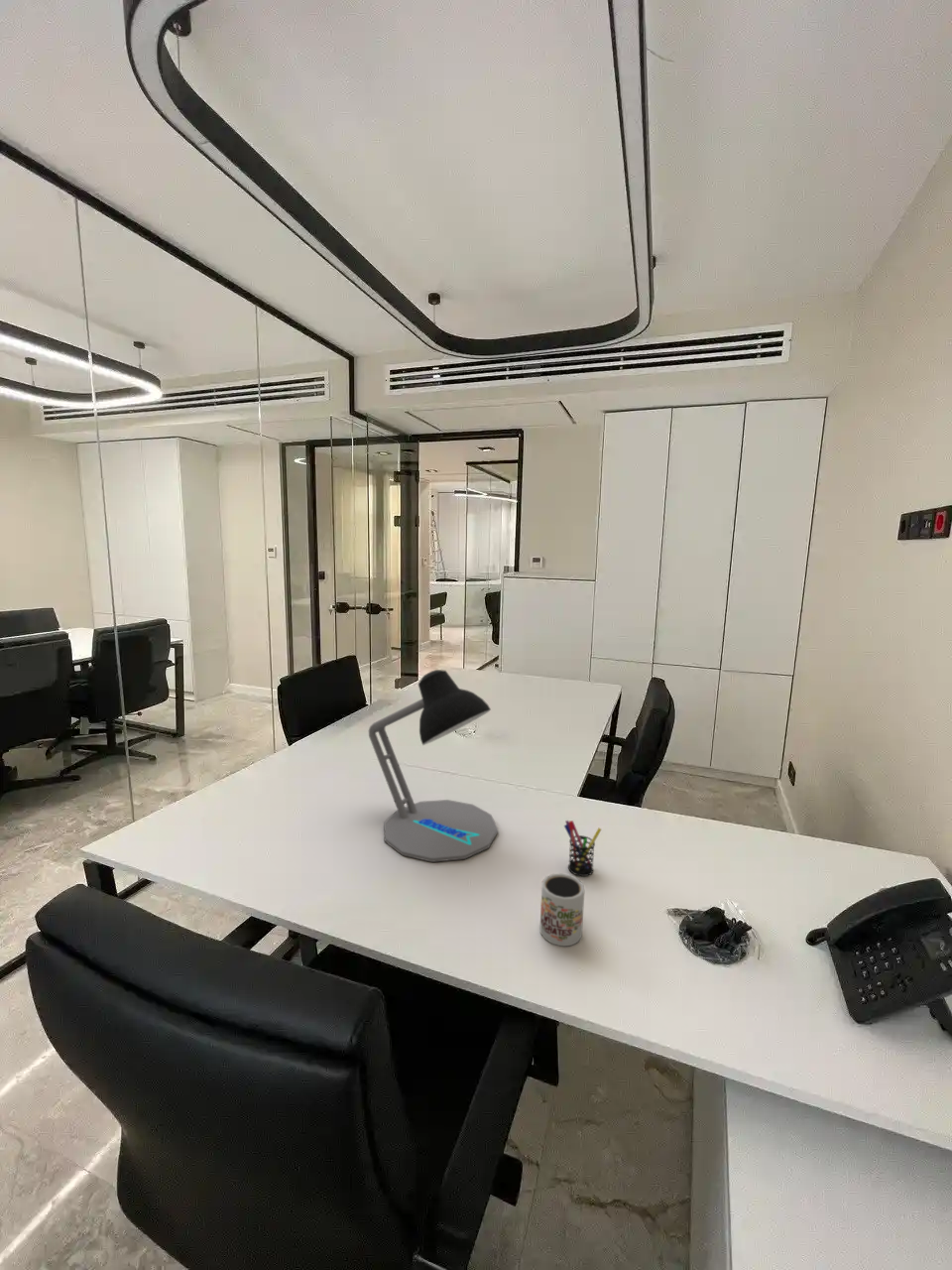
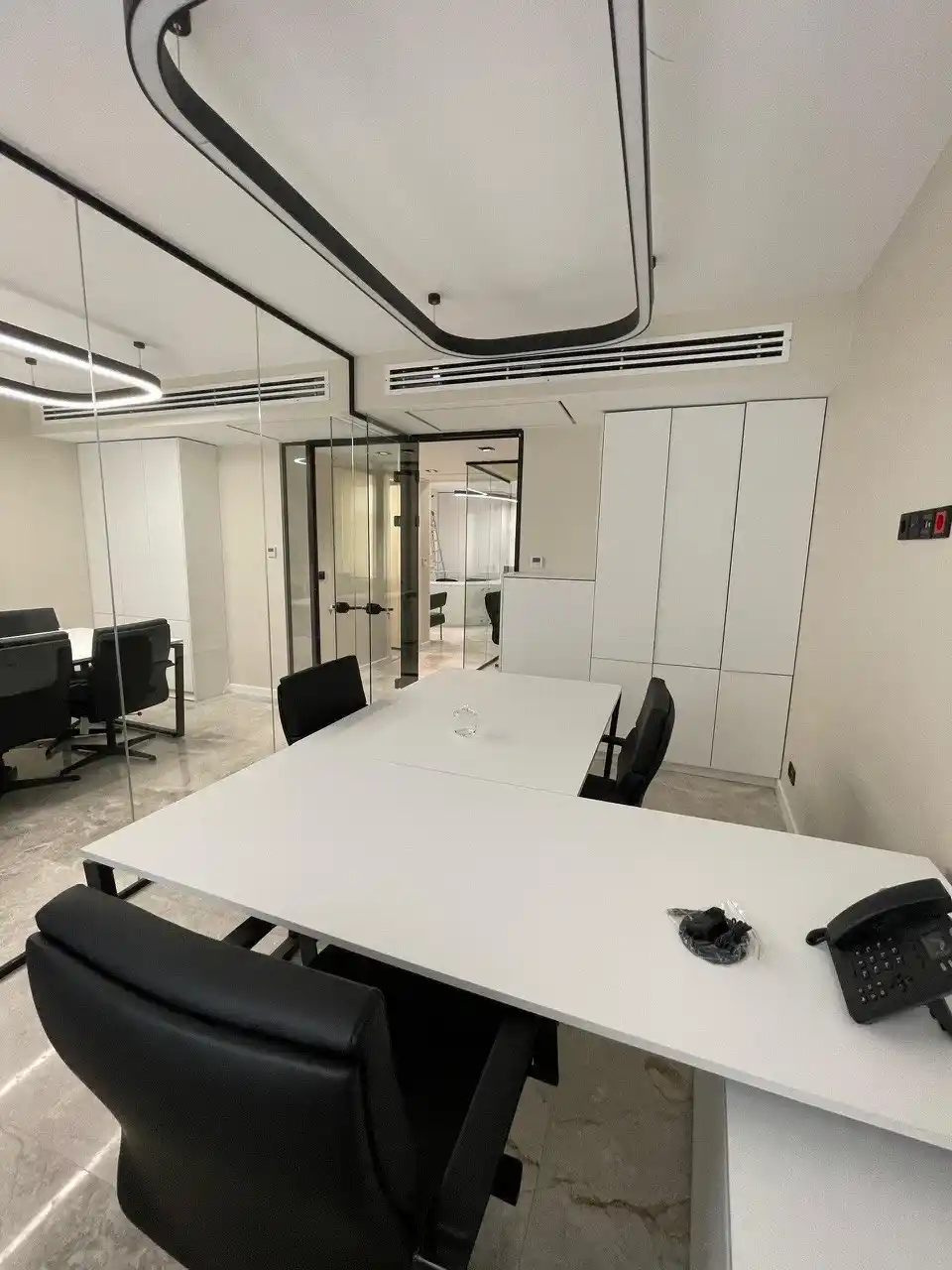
- pen holder [563,820,602,877]
- desk lamp [368,669,499,863]
- mug [539,872,585,948]
